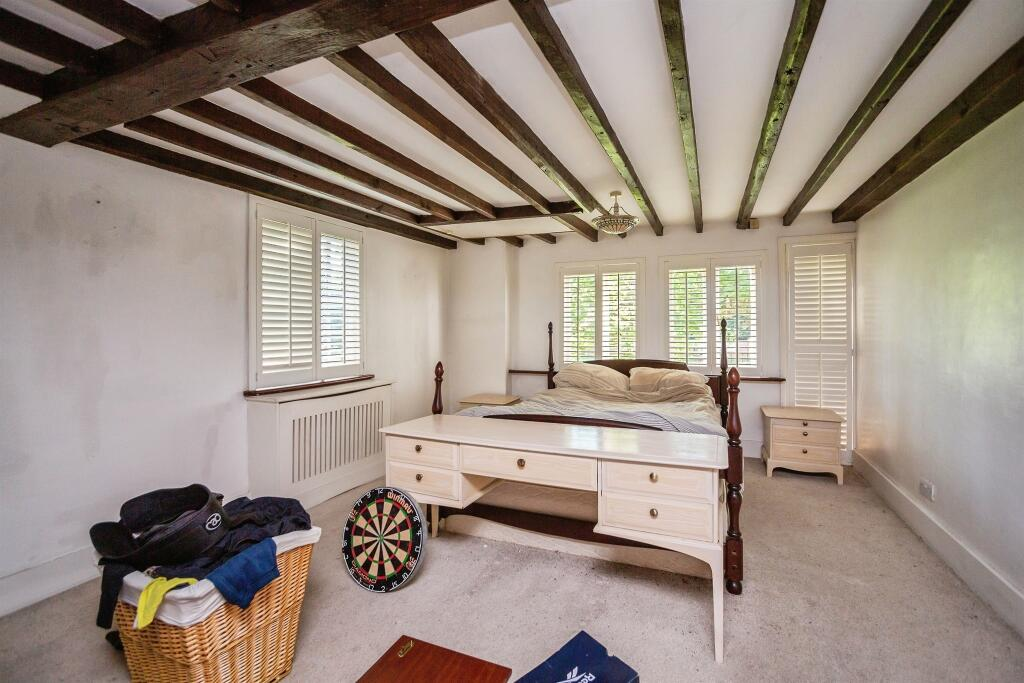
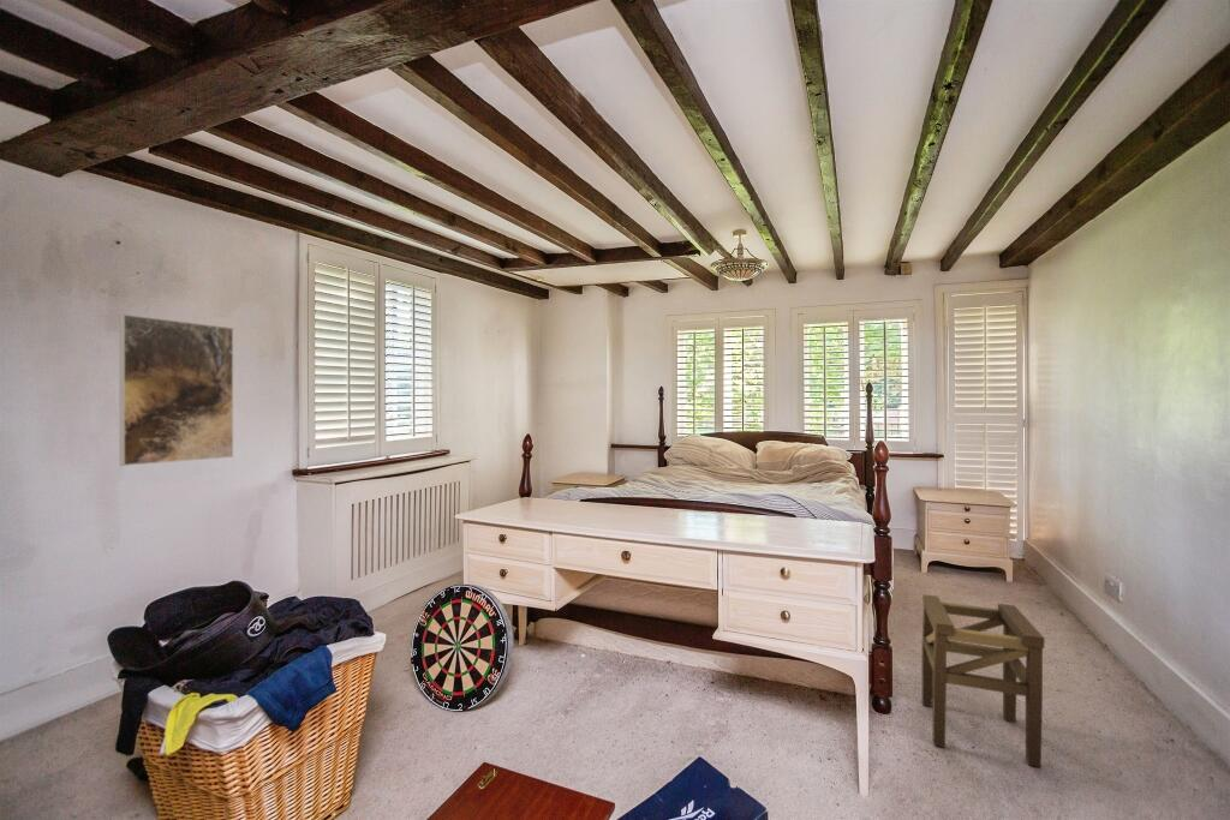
+ stool [920,593,1045,768]
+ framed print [119,313,234,467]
